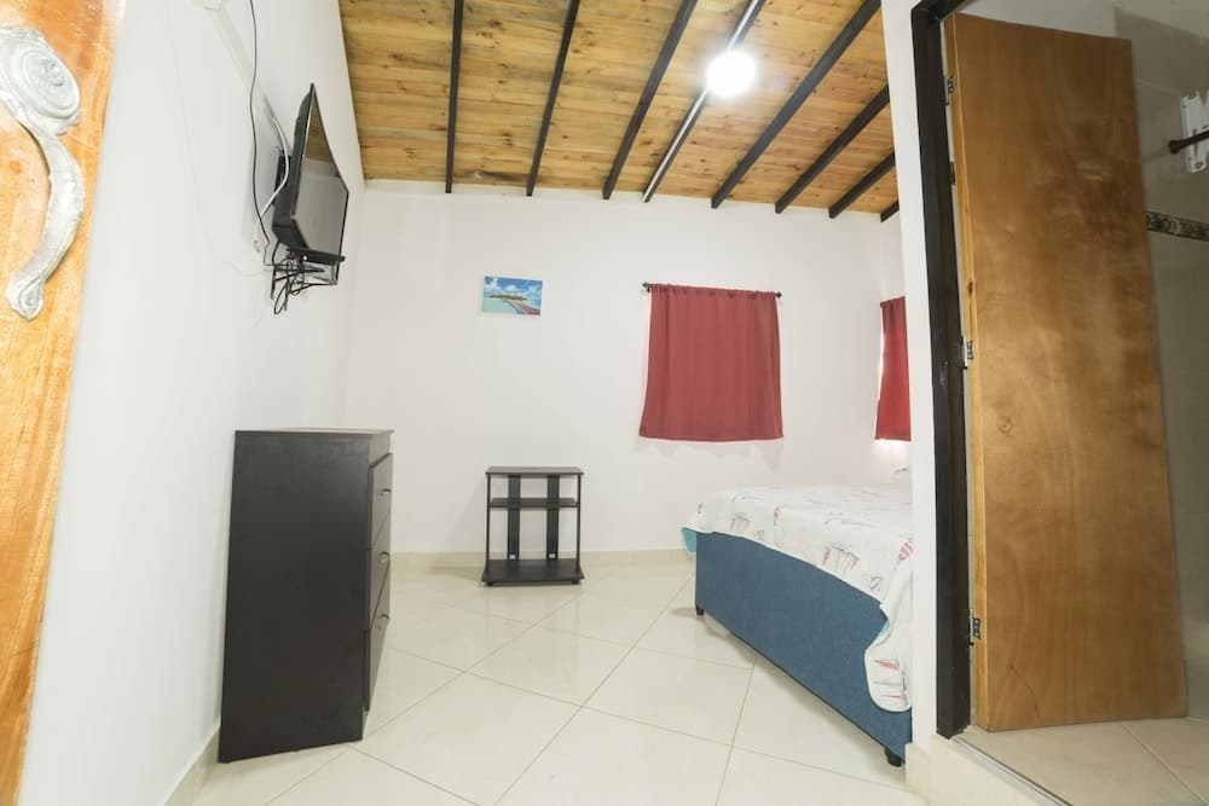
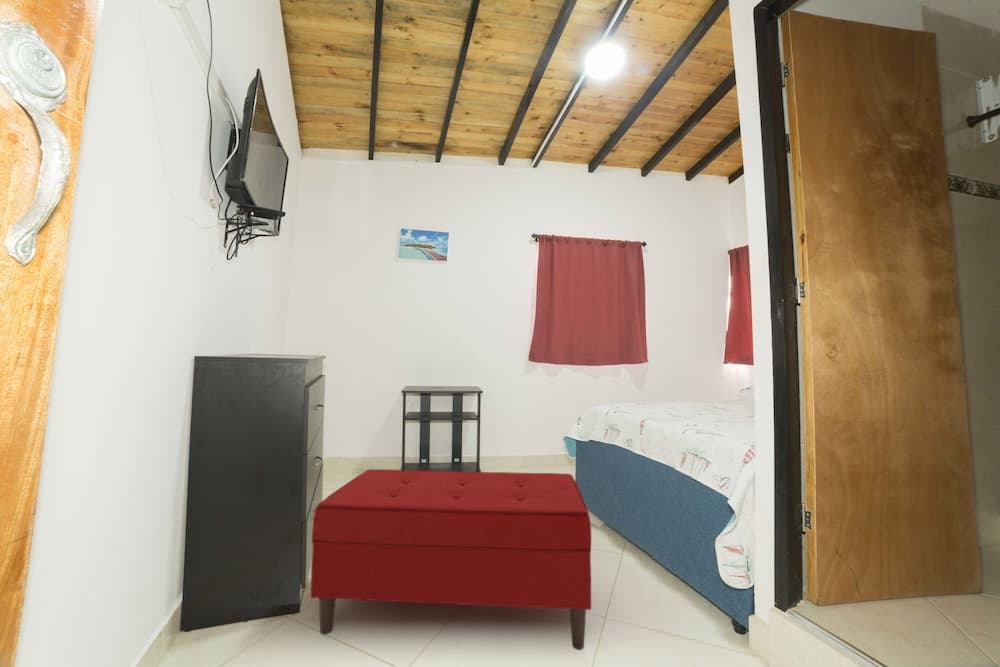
+ bench [310,469,592,651]
